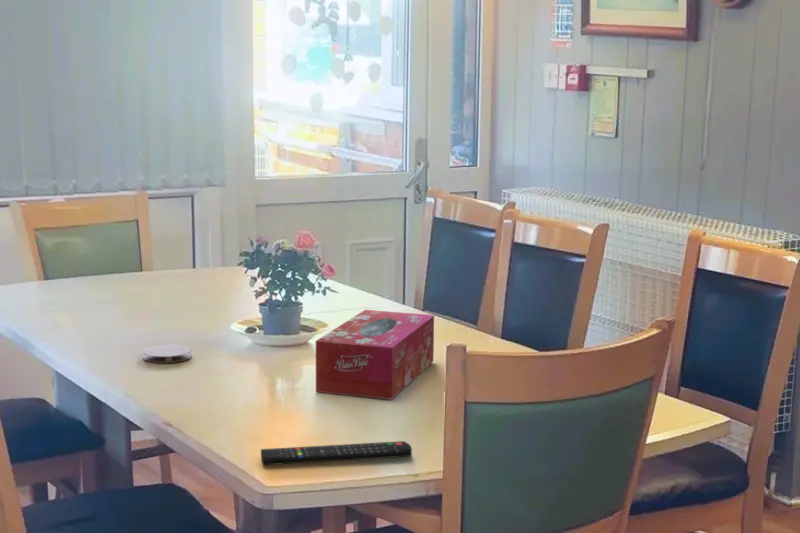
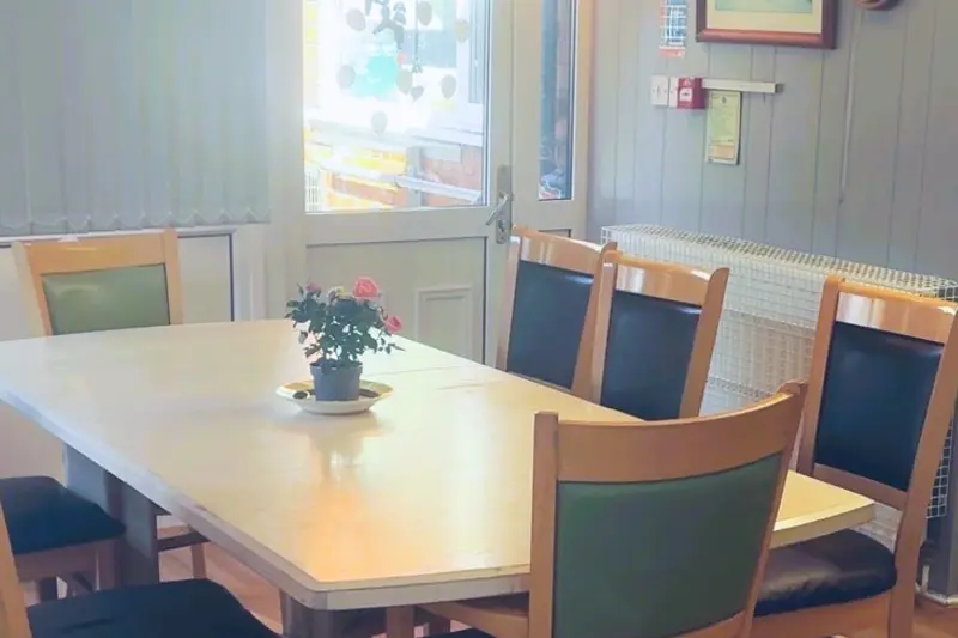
- remote control [260,440,413,466]
- tissue box [315,309,435,400]
- coaster [142,344,193,364]
